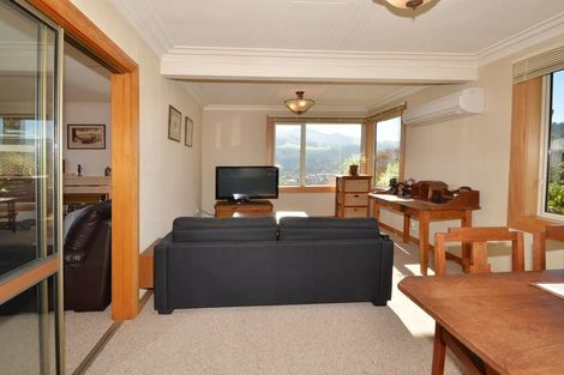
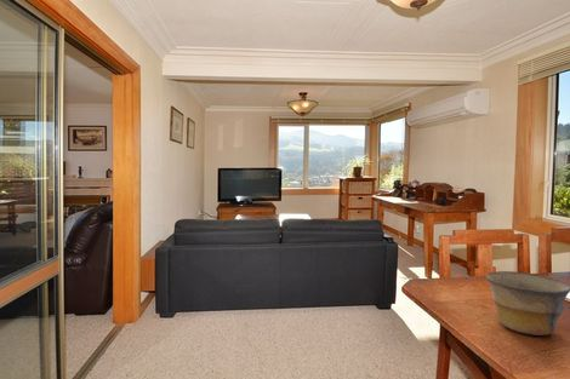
+ bowl [485,270,570,337]
